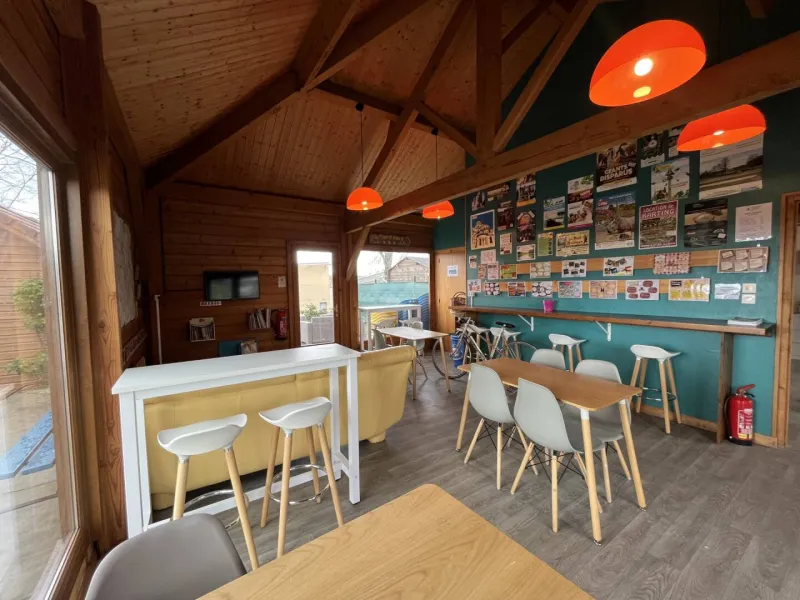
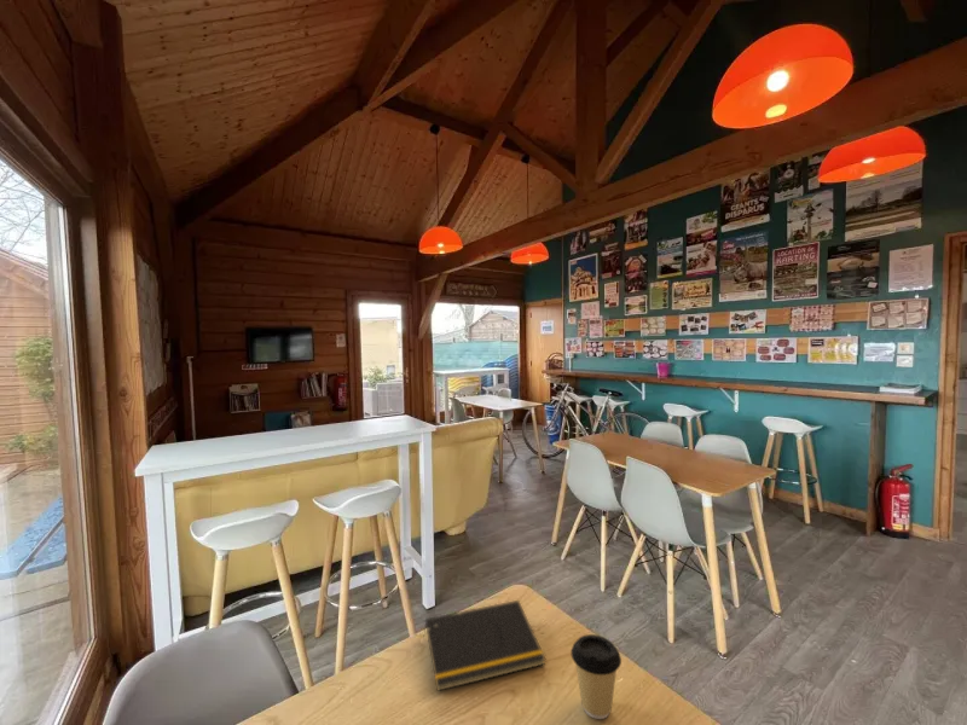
+ coffee cup [569,633,623,720]
+ notepad [422,599,546,692]
